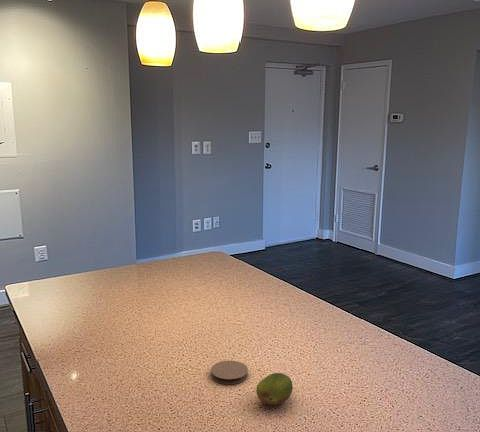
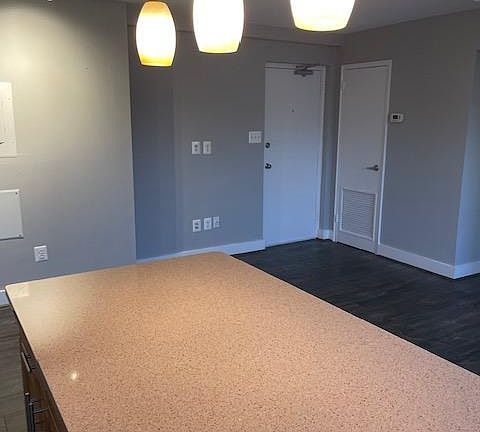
- coaster [210,360,249,385]
- fruit [255,372,294,407]
